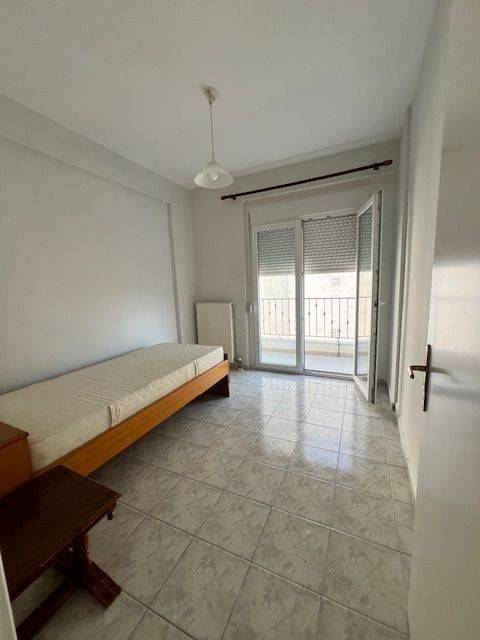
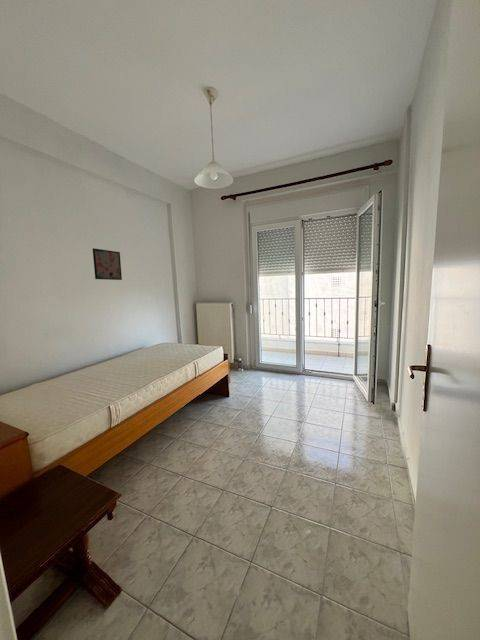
+ wall art [92,247,123,281]
